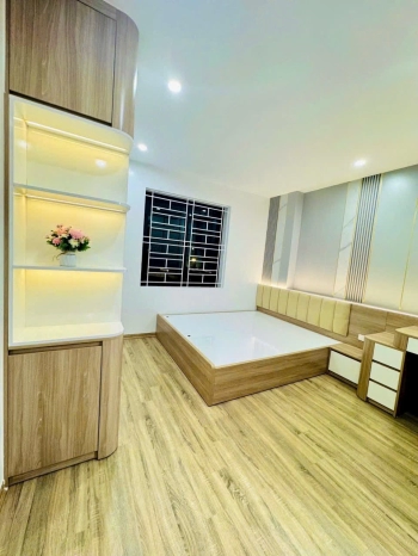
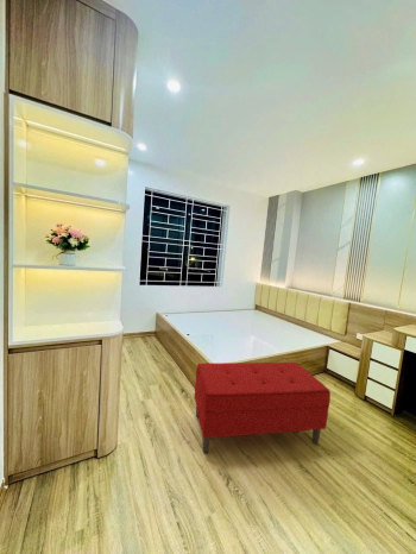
+ bench [194,361,332,454]
